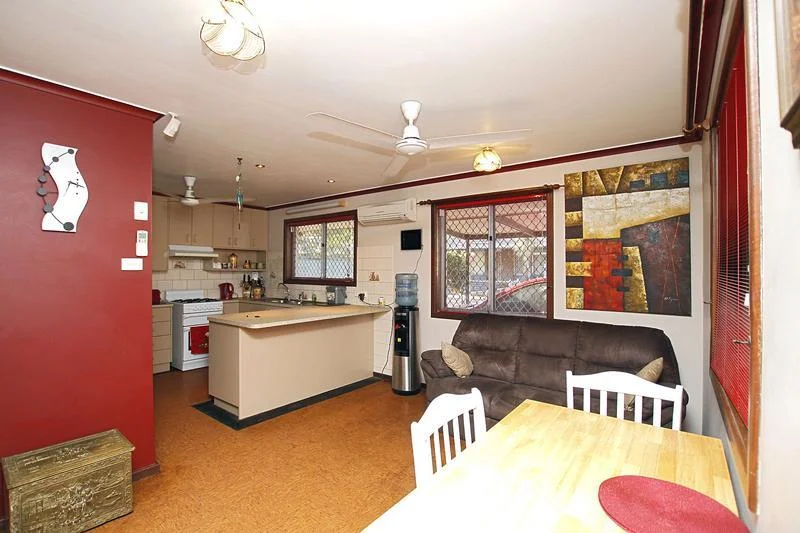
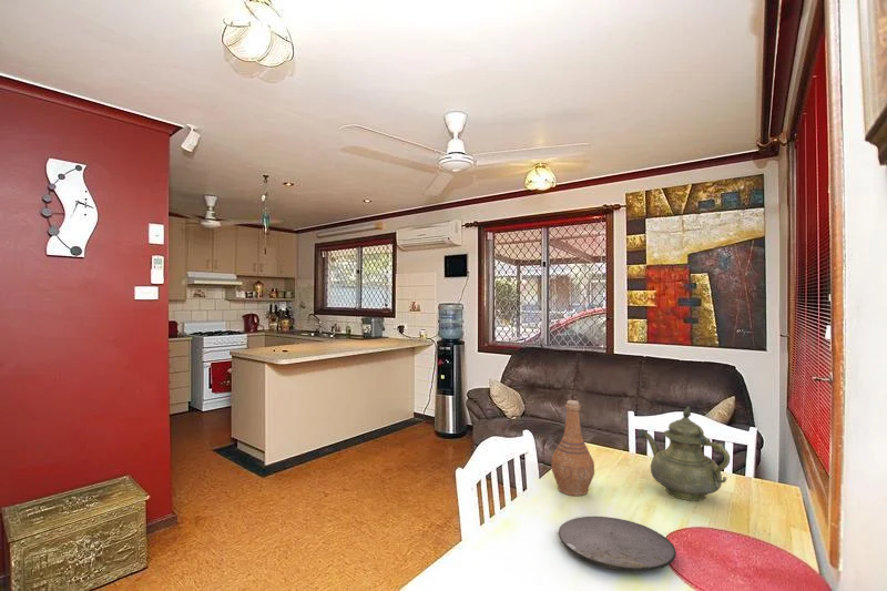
+ plate [558,516,677,572]
+ teapot [638,406,731,502]
+ vase [550,399,595,497]
